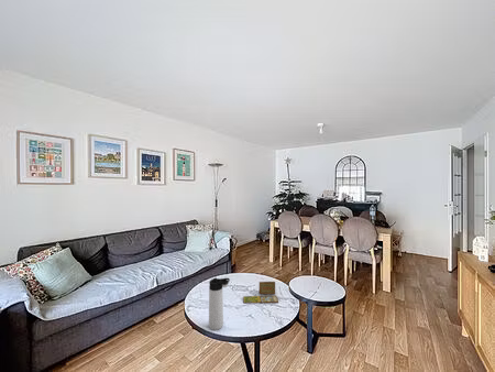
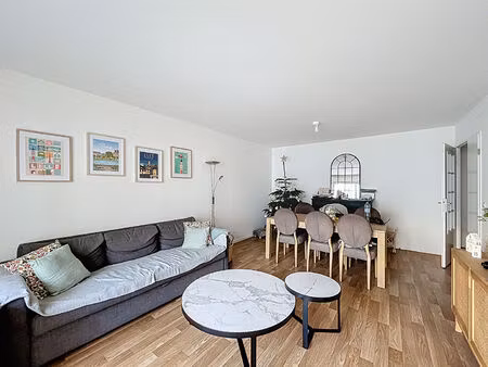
- board game [242,281,279,305]
- thermos bottle [208,277,231,331]
